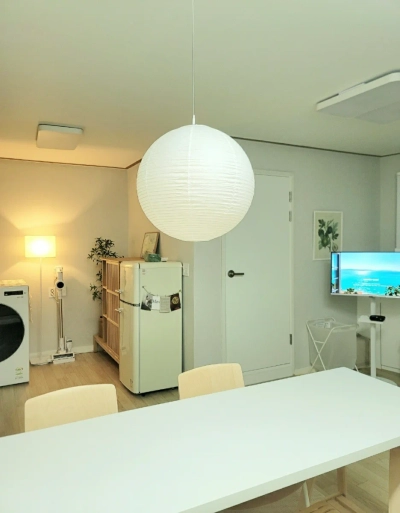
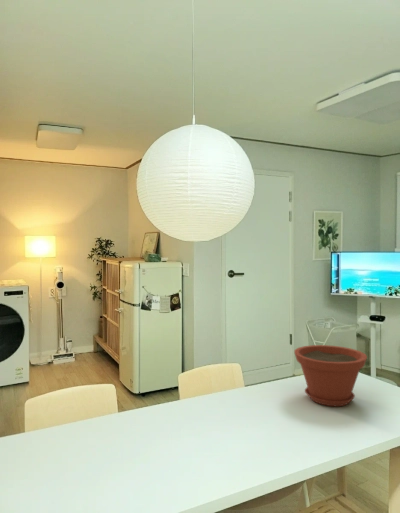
+ plant pot [293,344,368,407]
